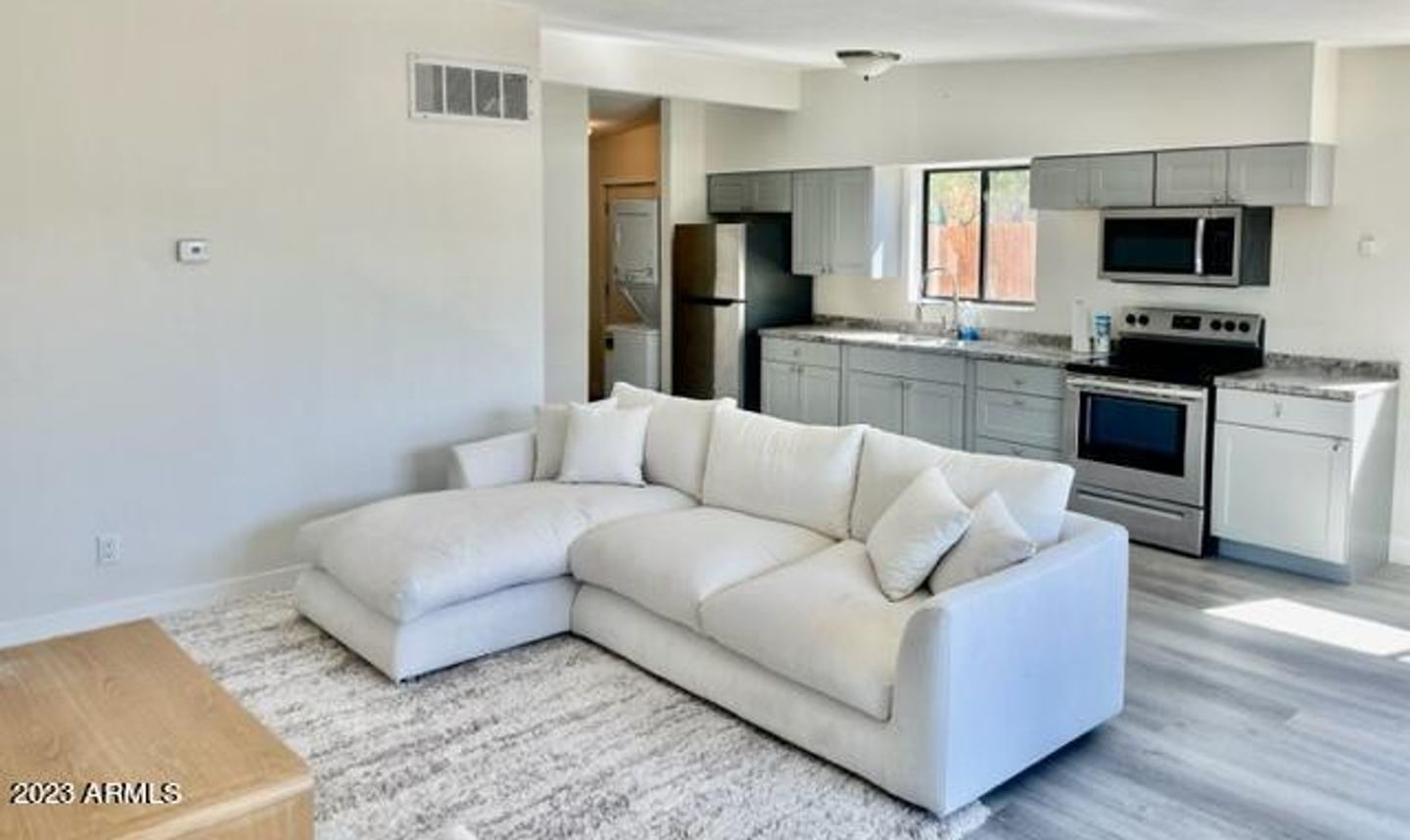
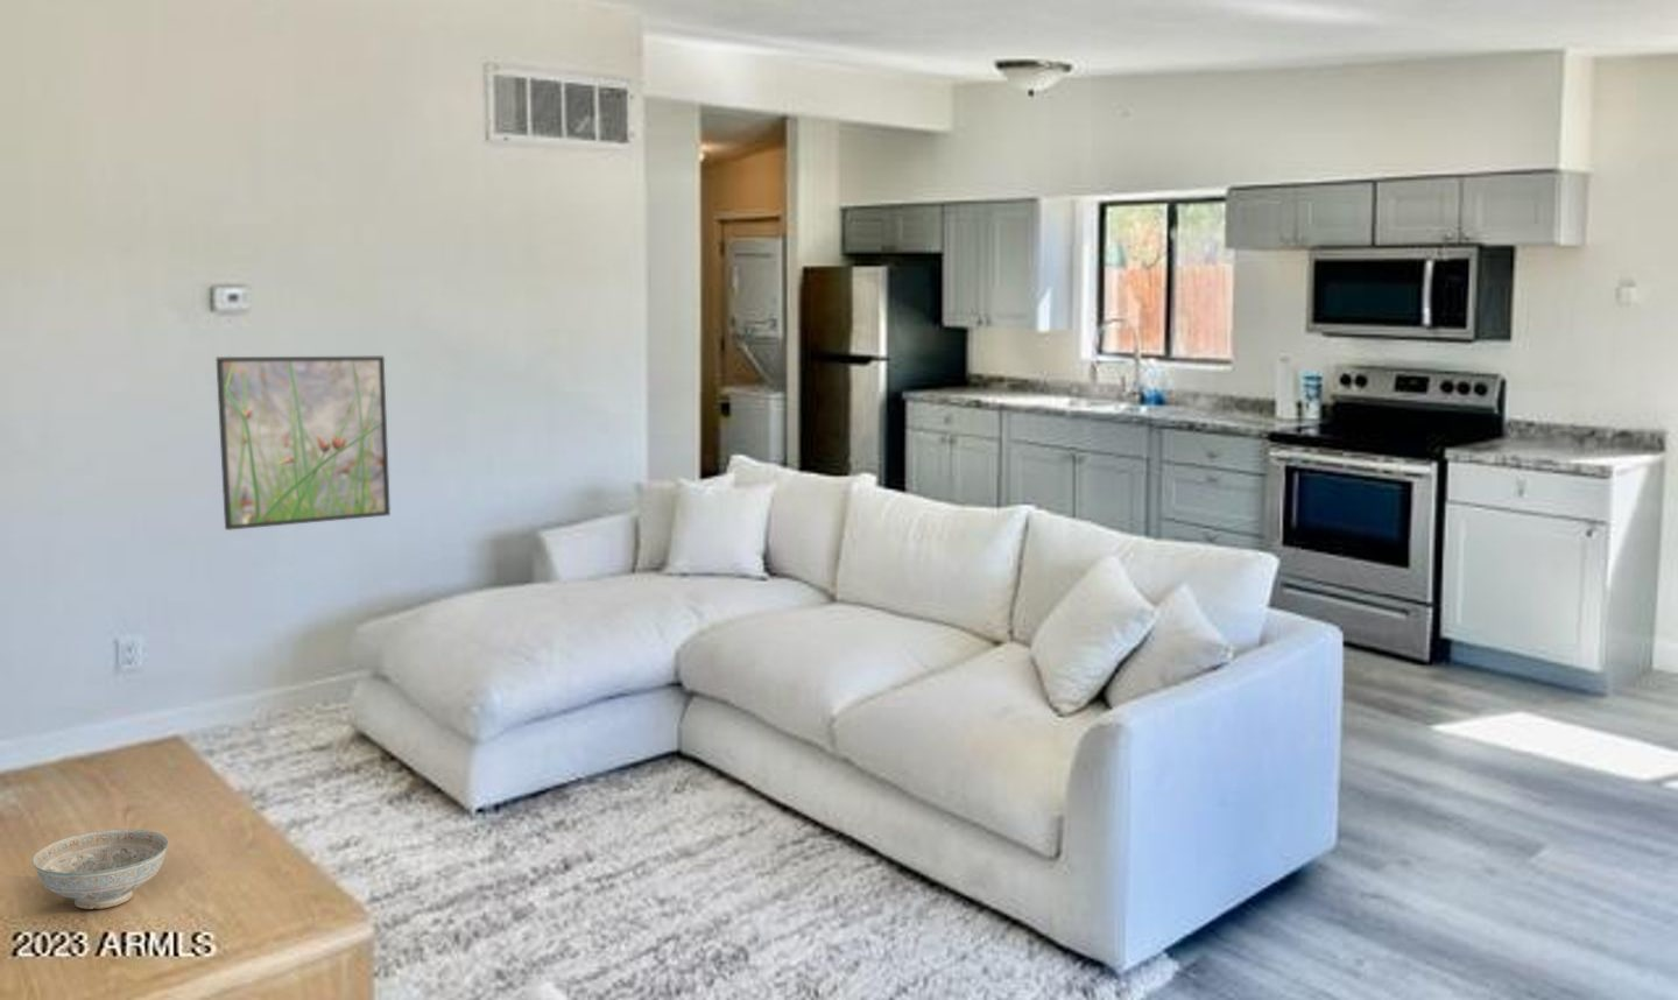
+ decorative bowl [31,827,169,911]
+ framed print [214,356,392,531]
